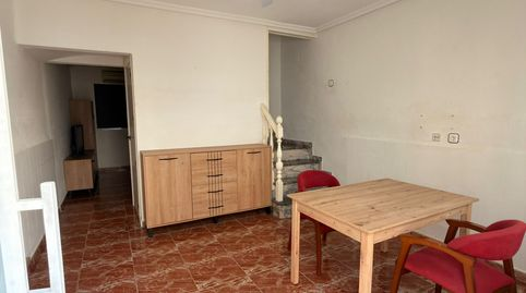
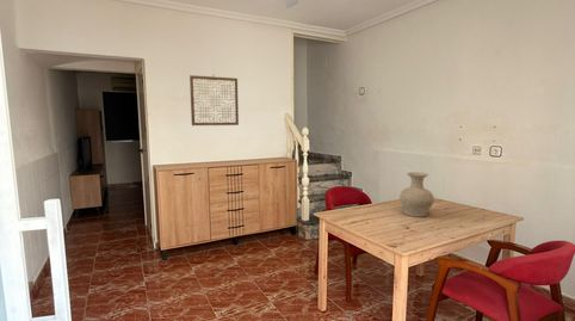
+ vase [398,171,435,218]
+ wall art [188,74,240,126]
